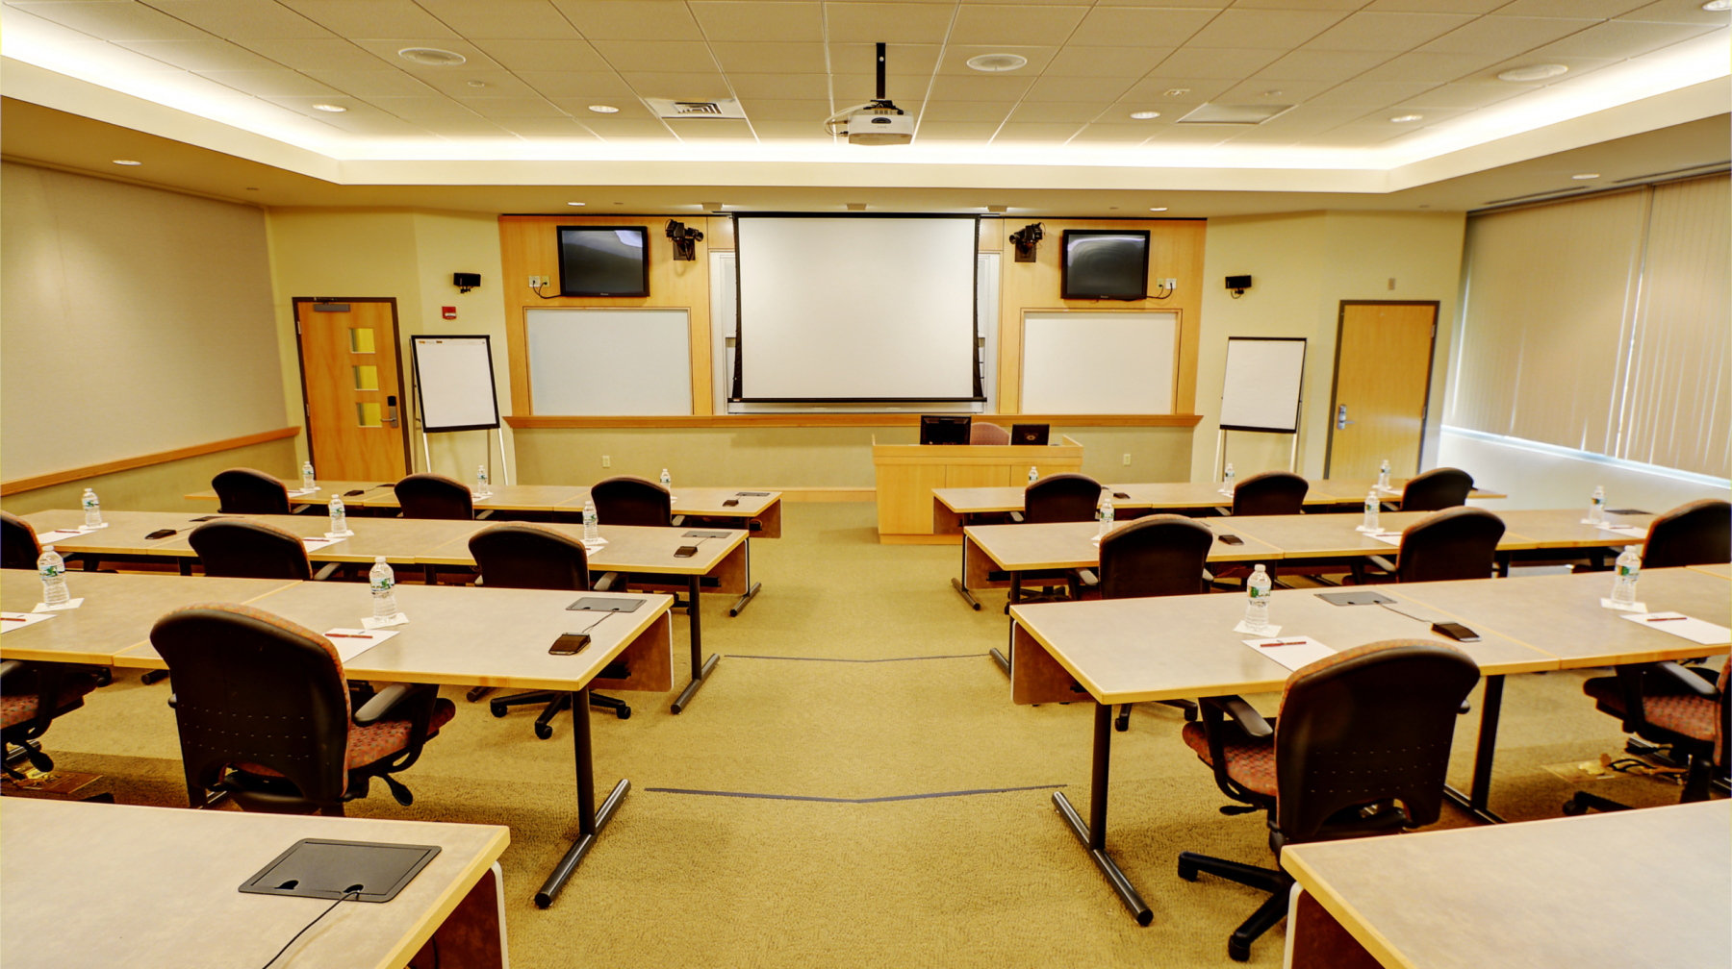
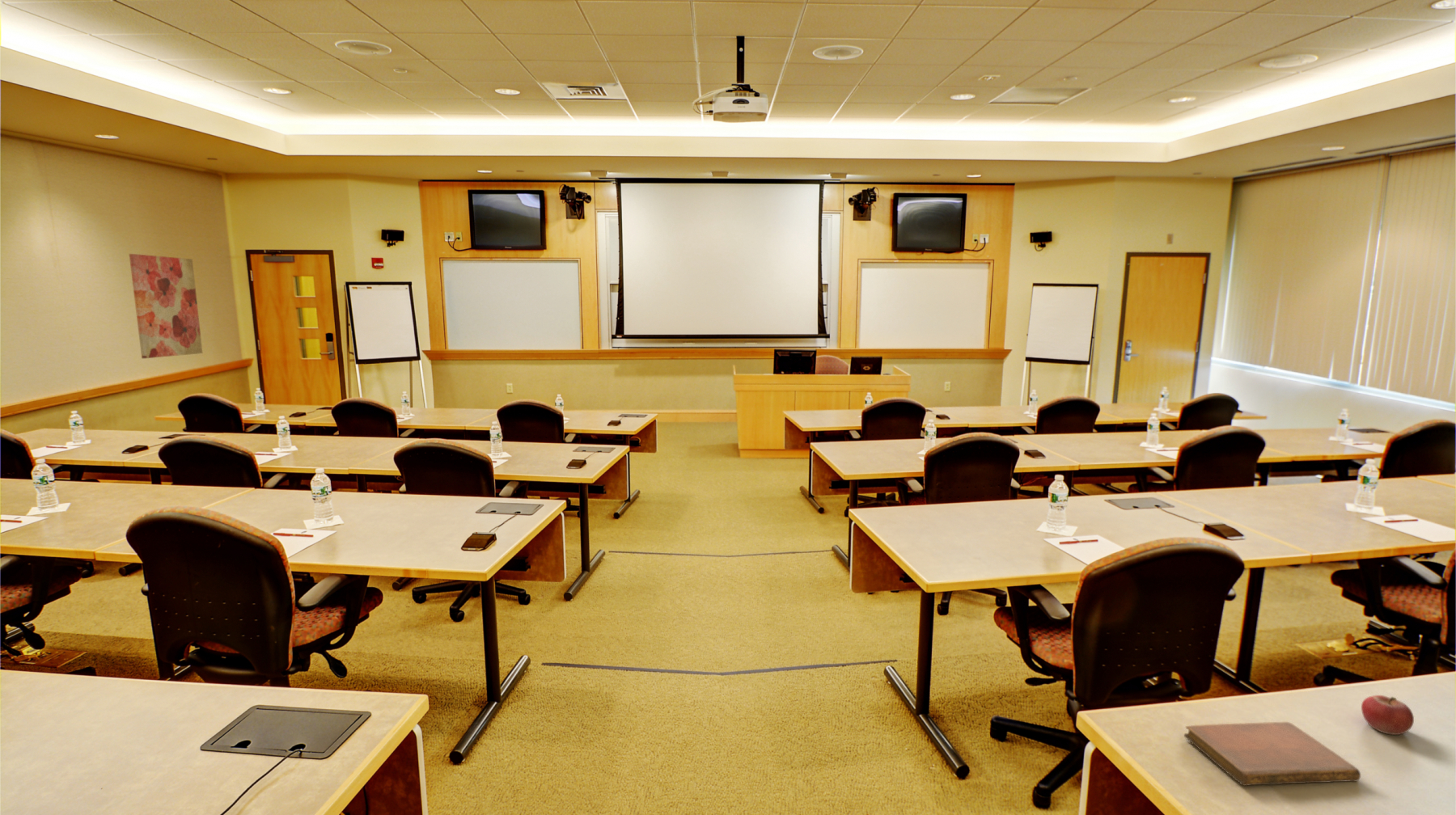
+ fruit [1361,695,1415,736]
+ notebook [1183,721,1361,787]
+ wall art [129,253,203,359]
